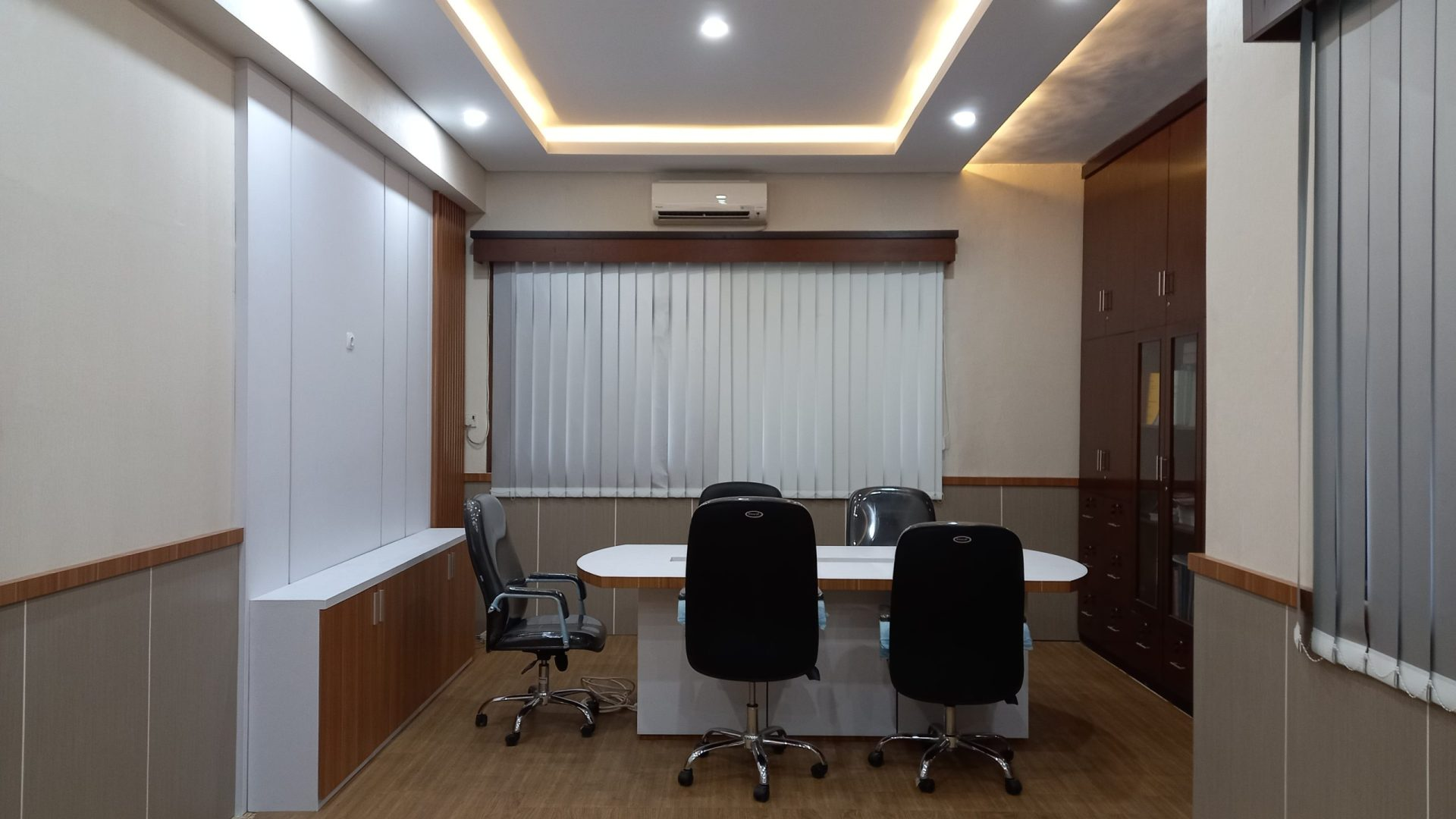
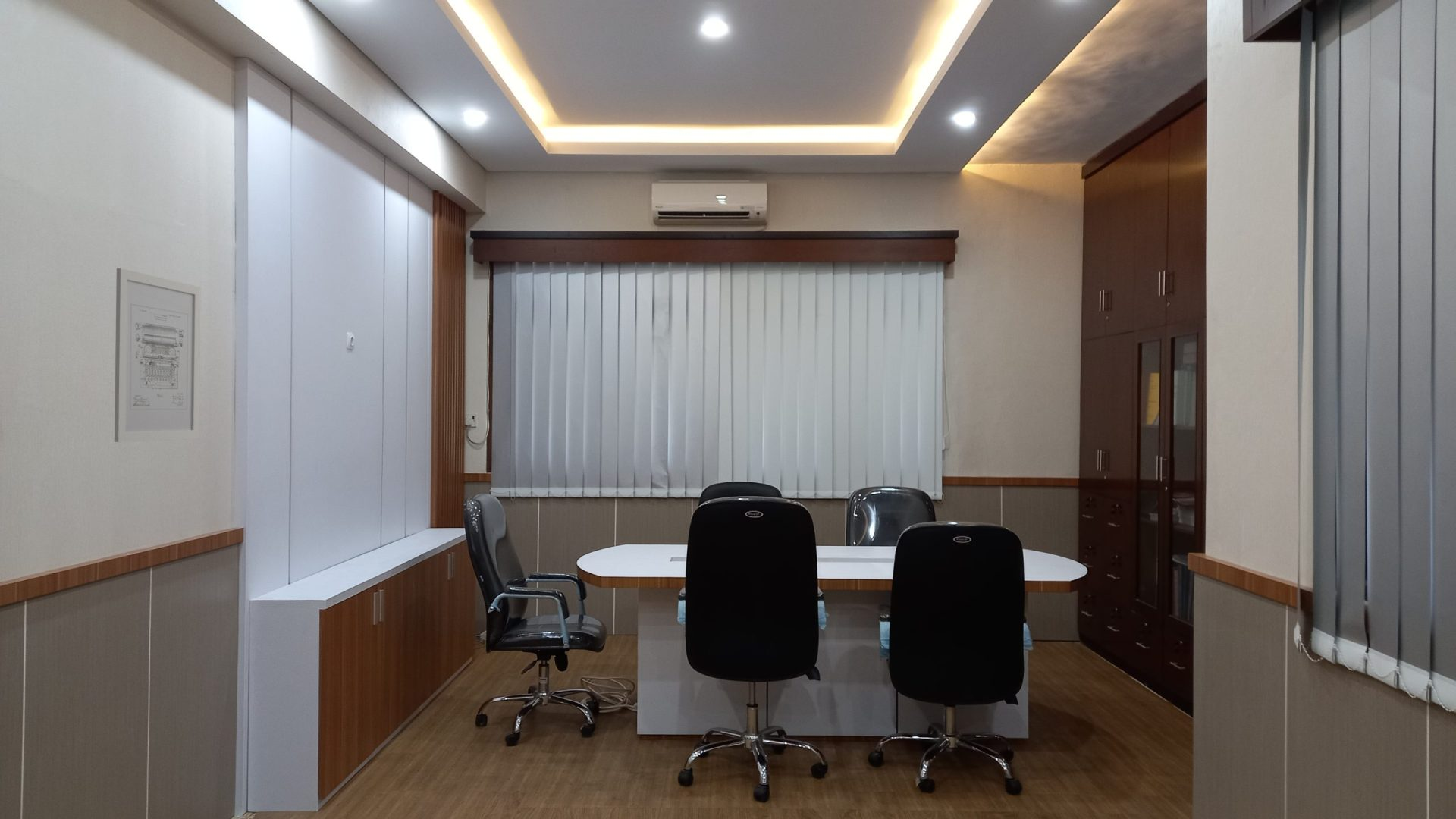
+ wall art [114,268,202,443]
